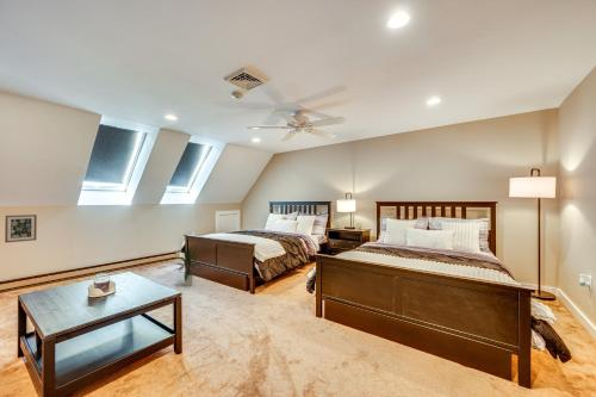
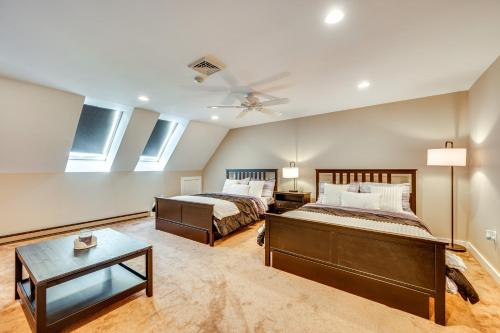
- wall art [4,213,38,244]
- indoor plant [172,246,204,287]
